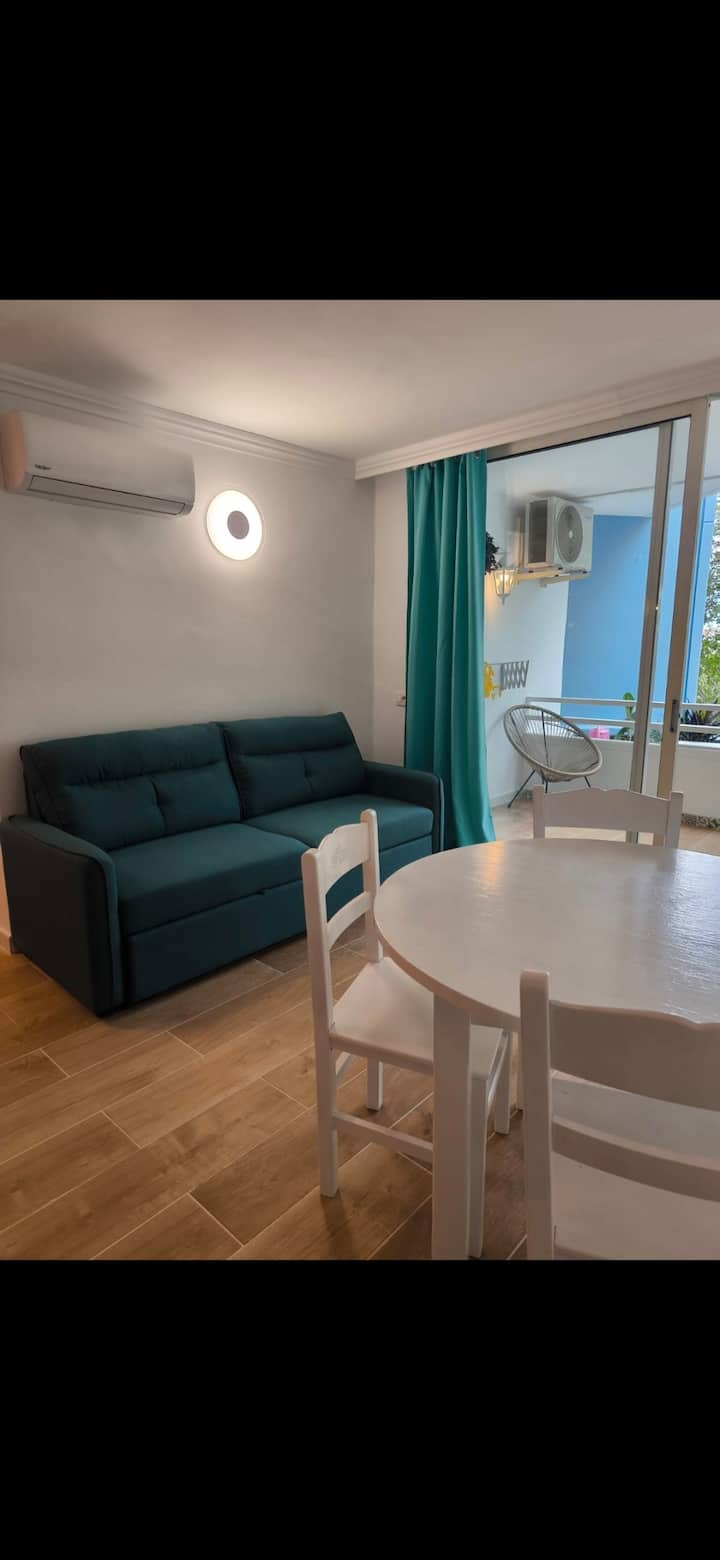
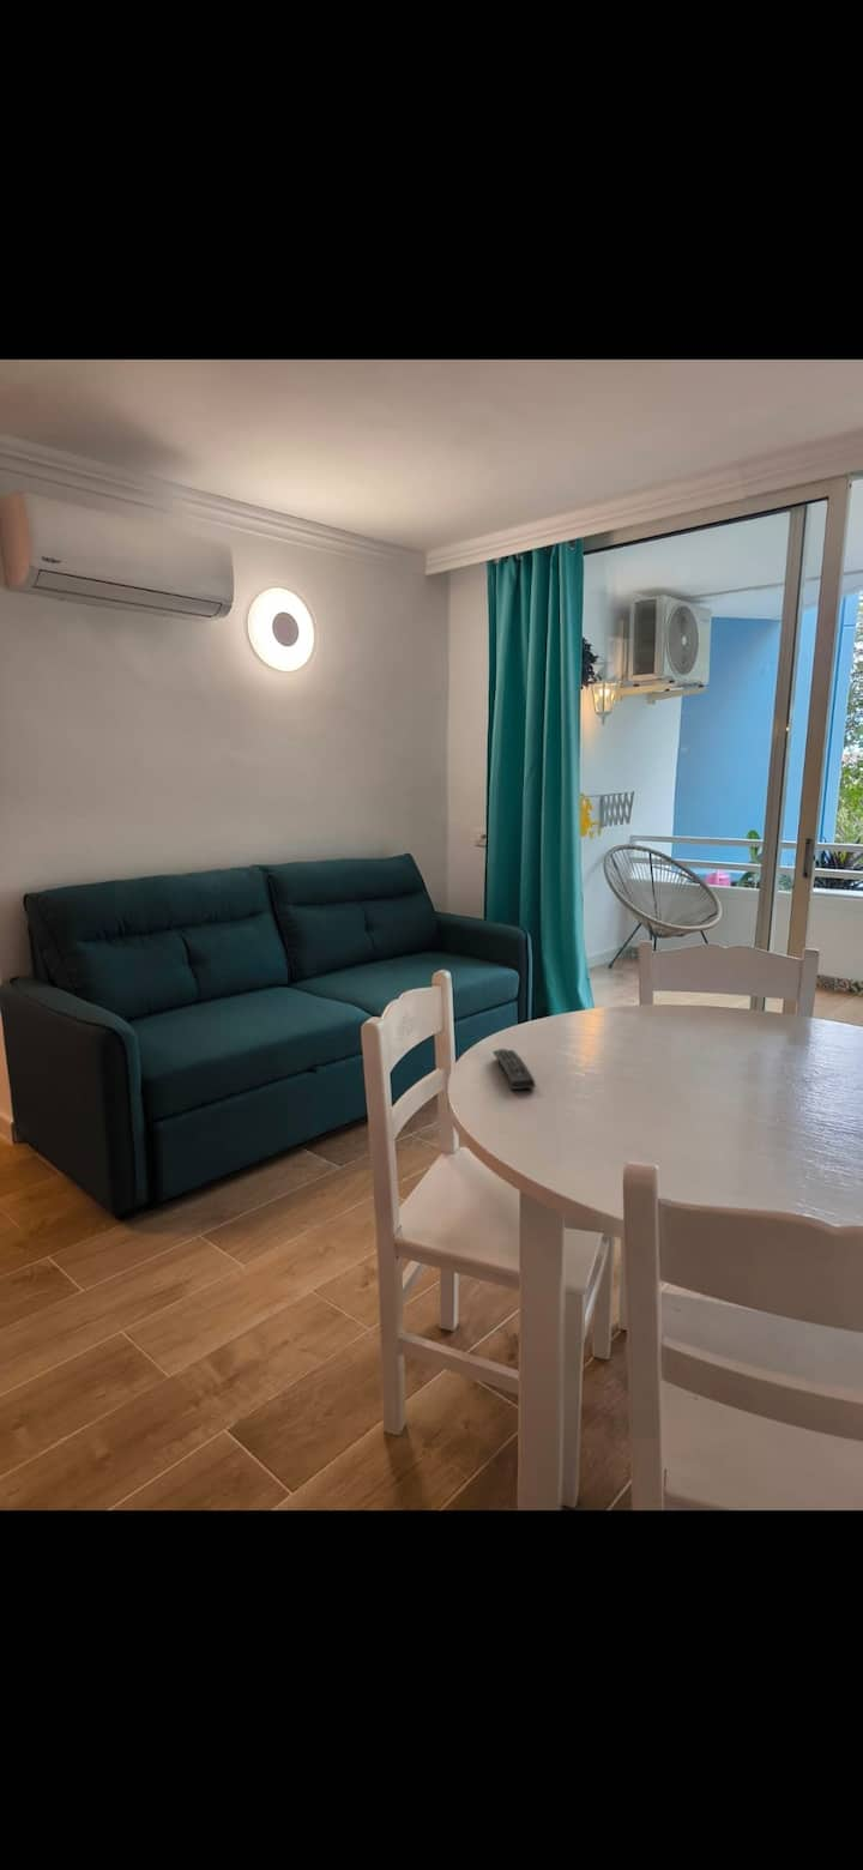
+ remote control [491,1048,536,1091]
